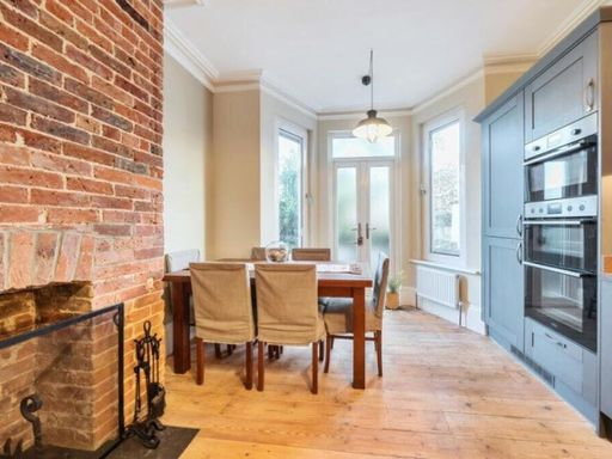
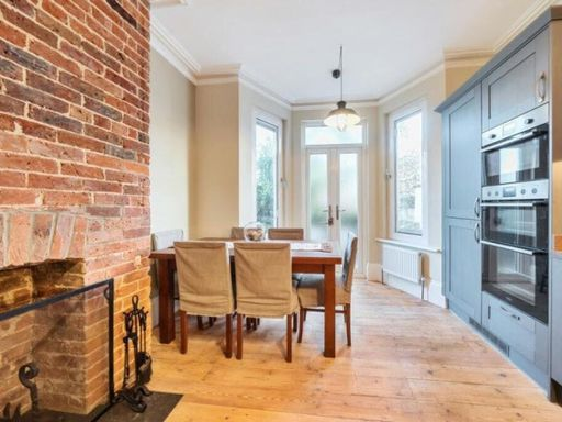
- house plant [385,269,408,311]
